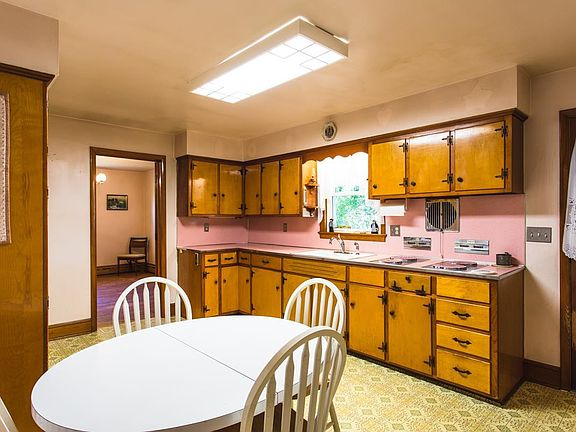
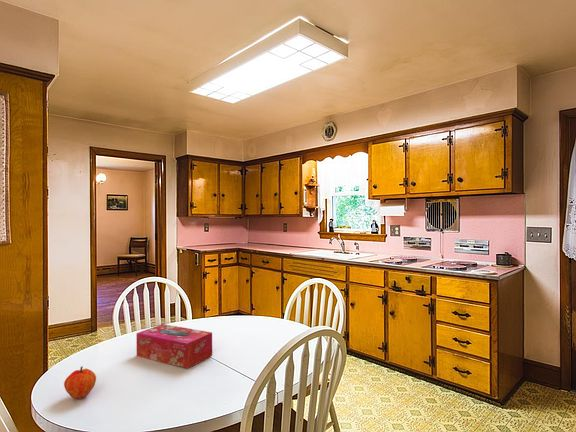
+ tissue box [135,323,213,369]
+ fruit [63,365,97,400]
